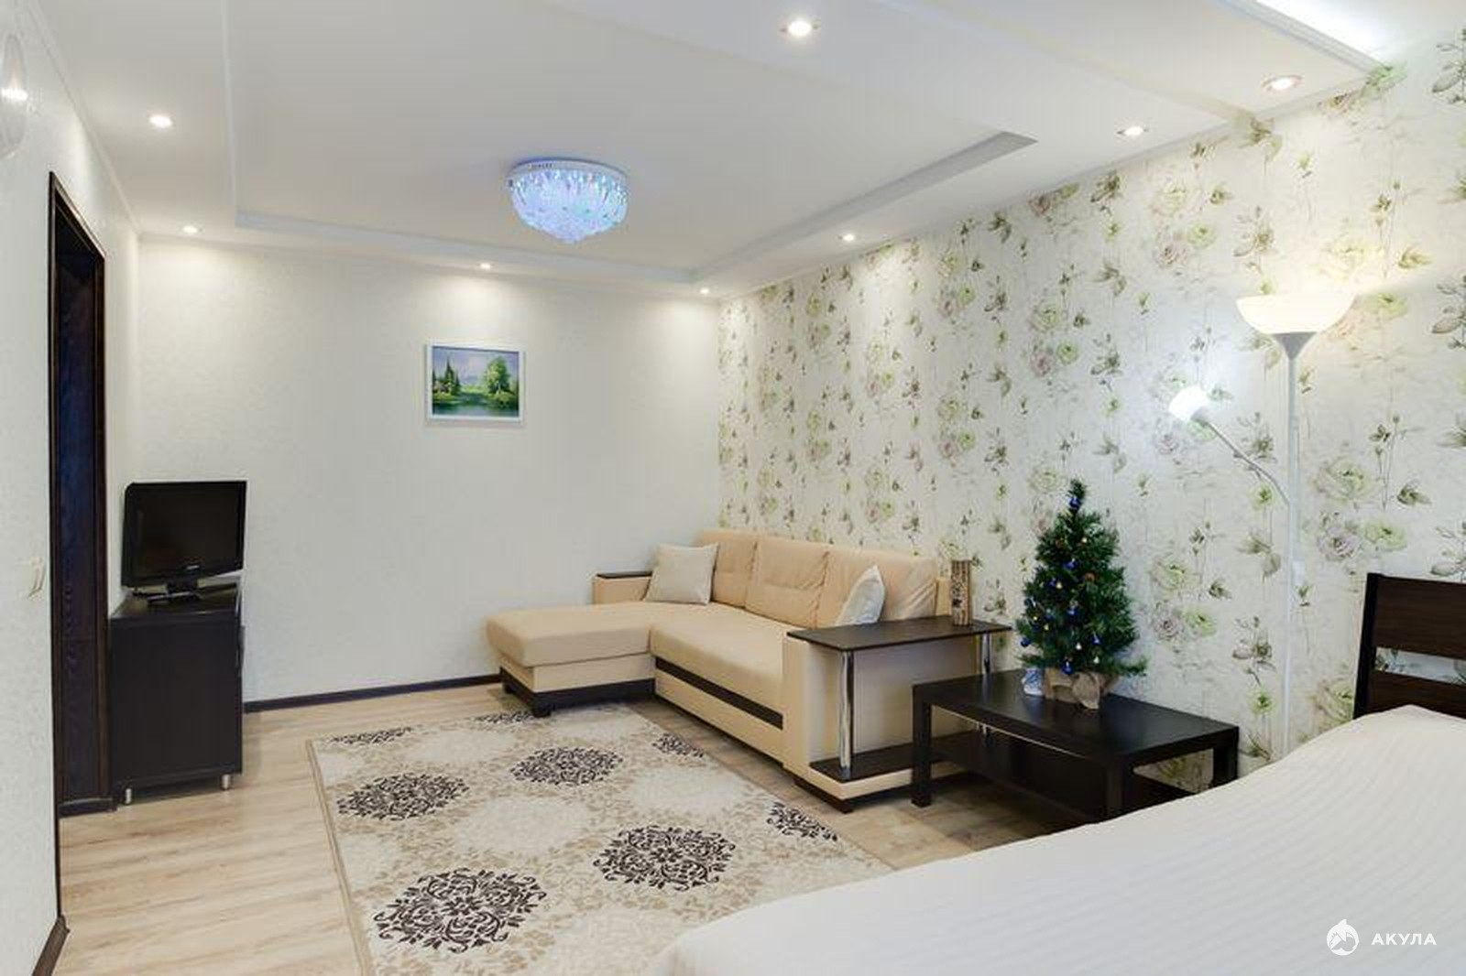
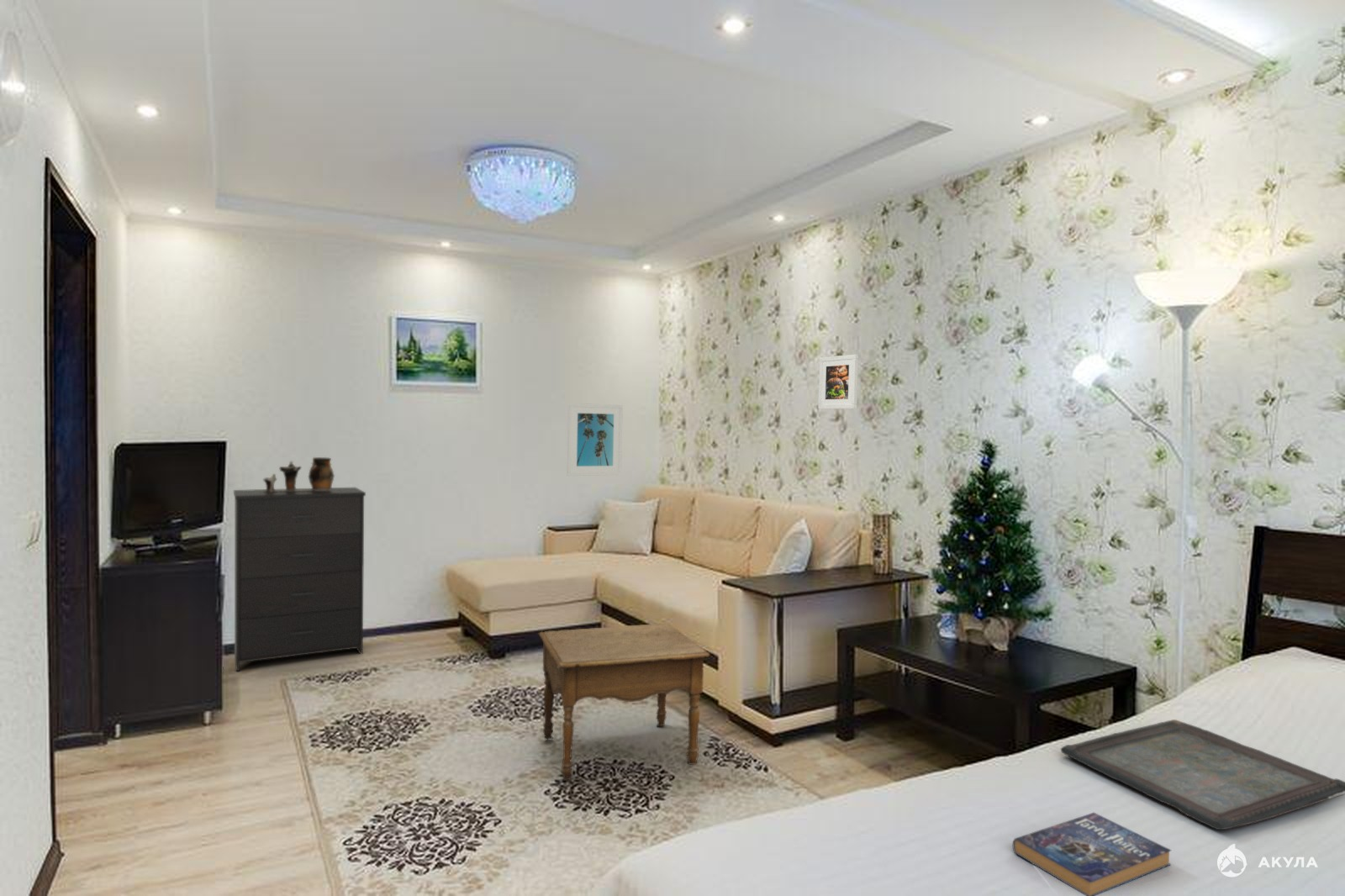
+ book [1012,812,1172,896]
+ serving tray [1060,719,1345,830]
+ pottery set [262,456,335,492]
+ side table [537,622,710,782]
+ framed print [567,403,624,477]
+ dresser [233,487,367,672]
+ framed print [817,354,859,409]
